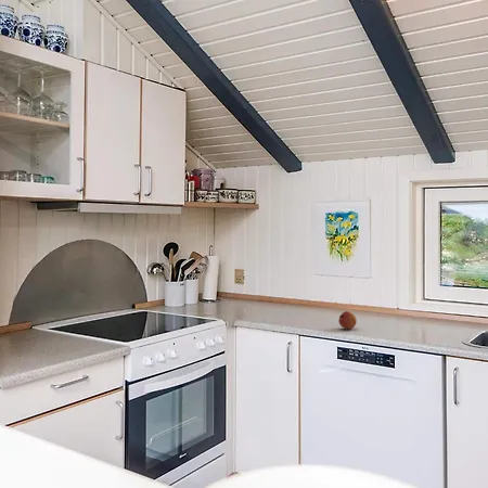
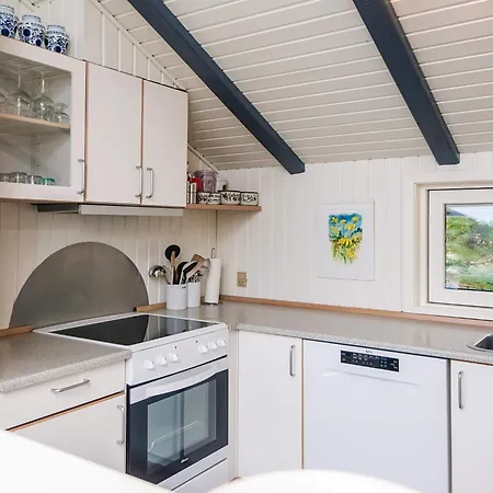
- fruit [337,310,358,330]
